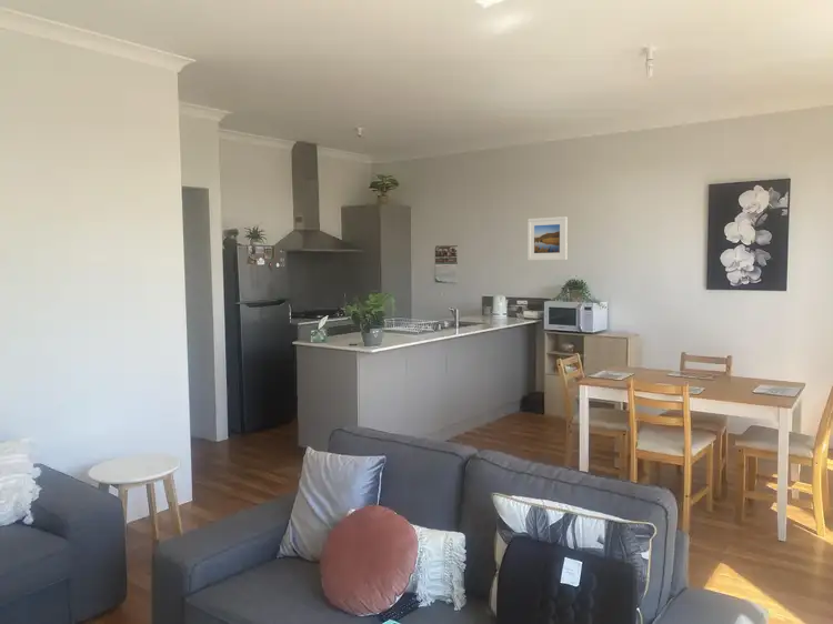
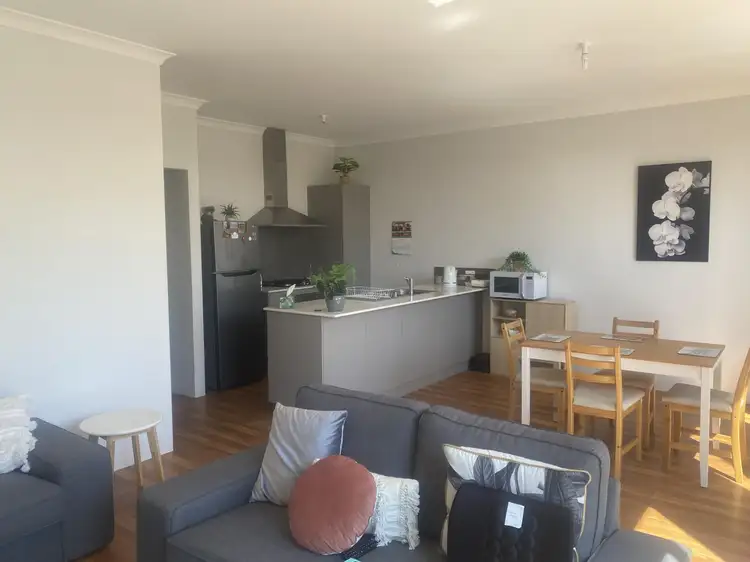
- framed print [526,215,569,261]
